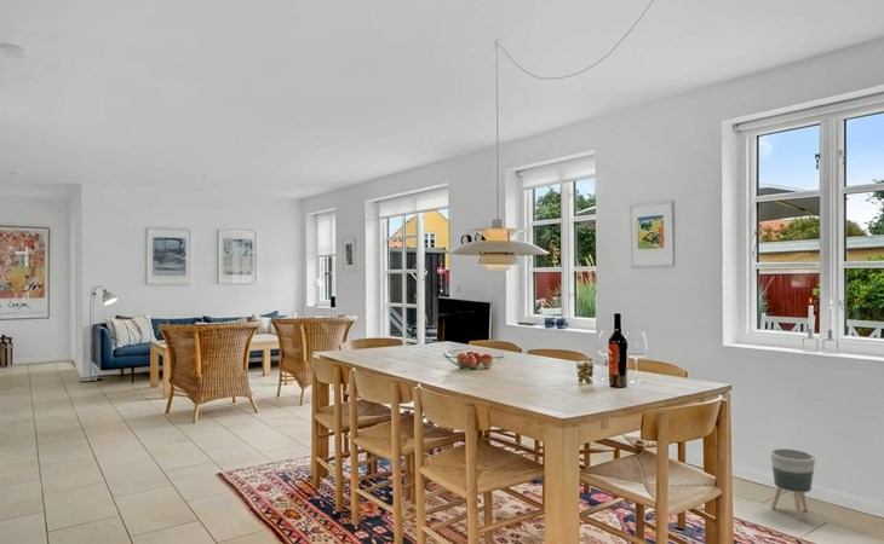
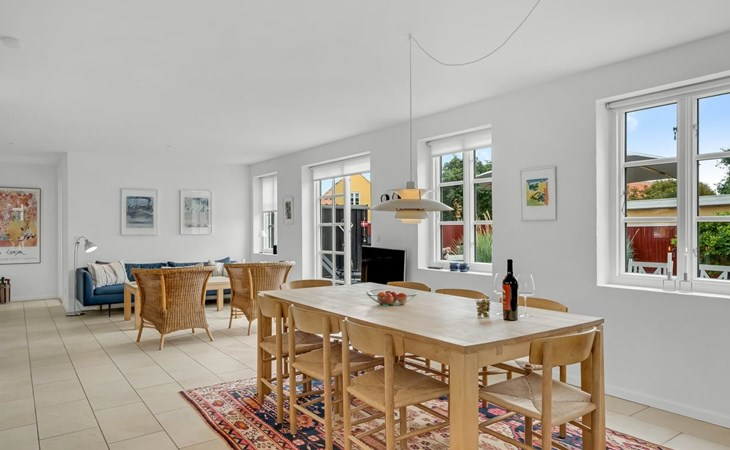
- planter [769,447,816,521]
